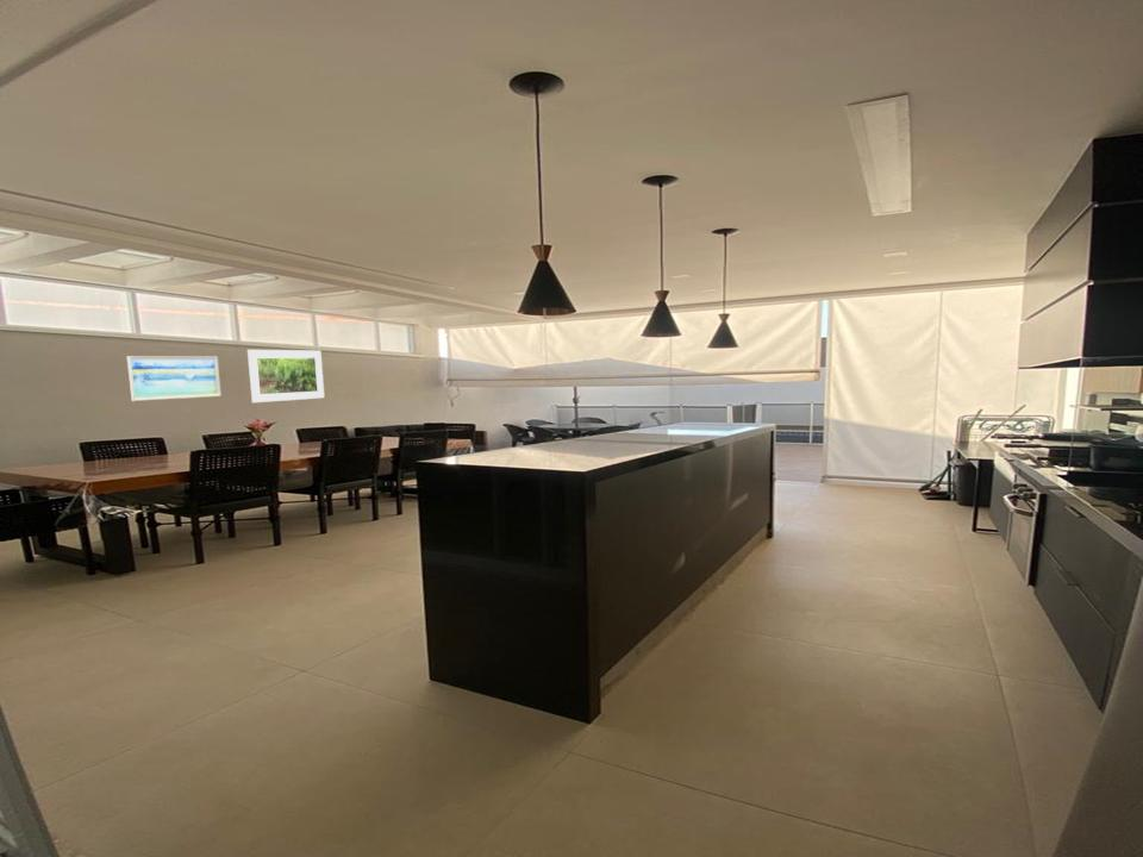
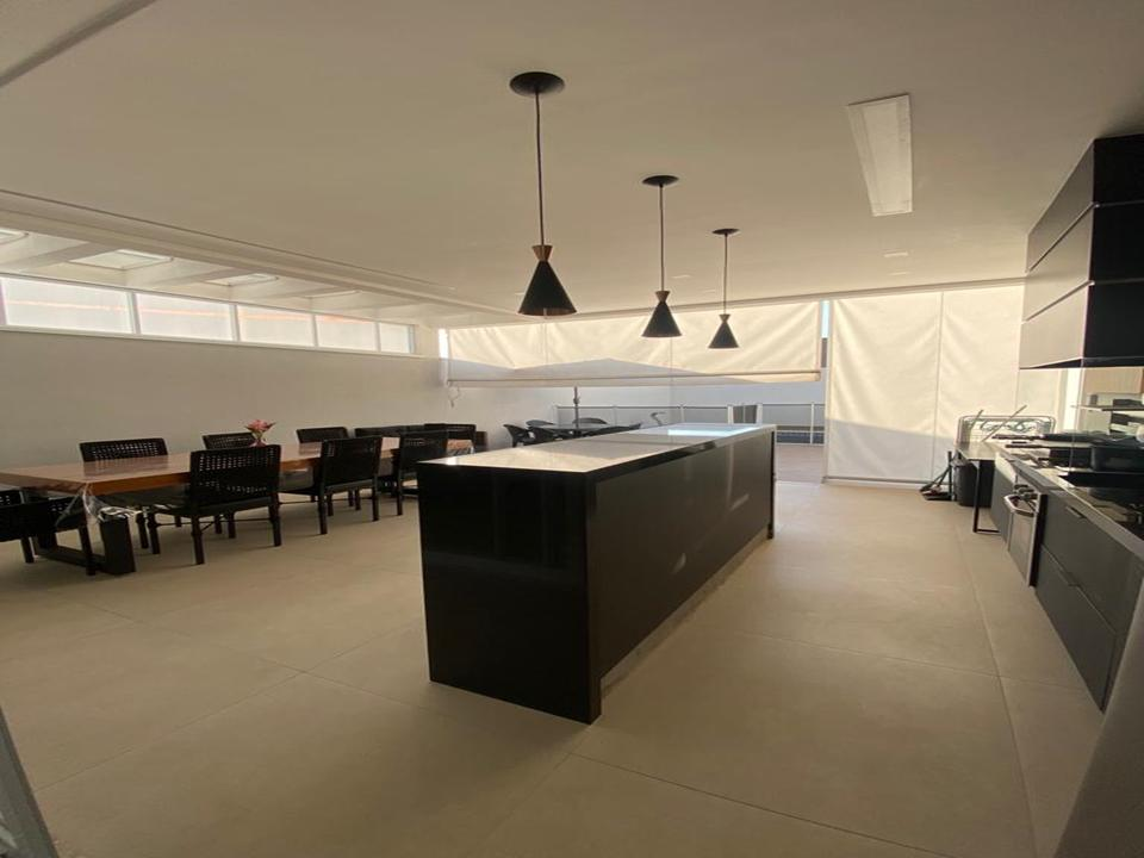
- wall art [126,355,223,402]
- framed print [246,349,326,404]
